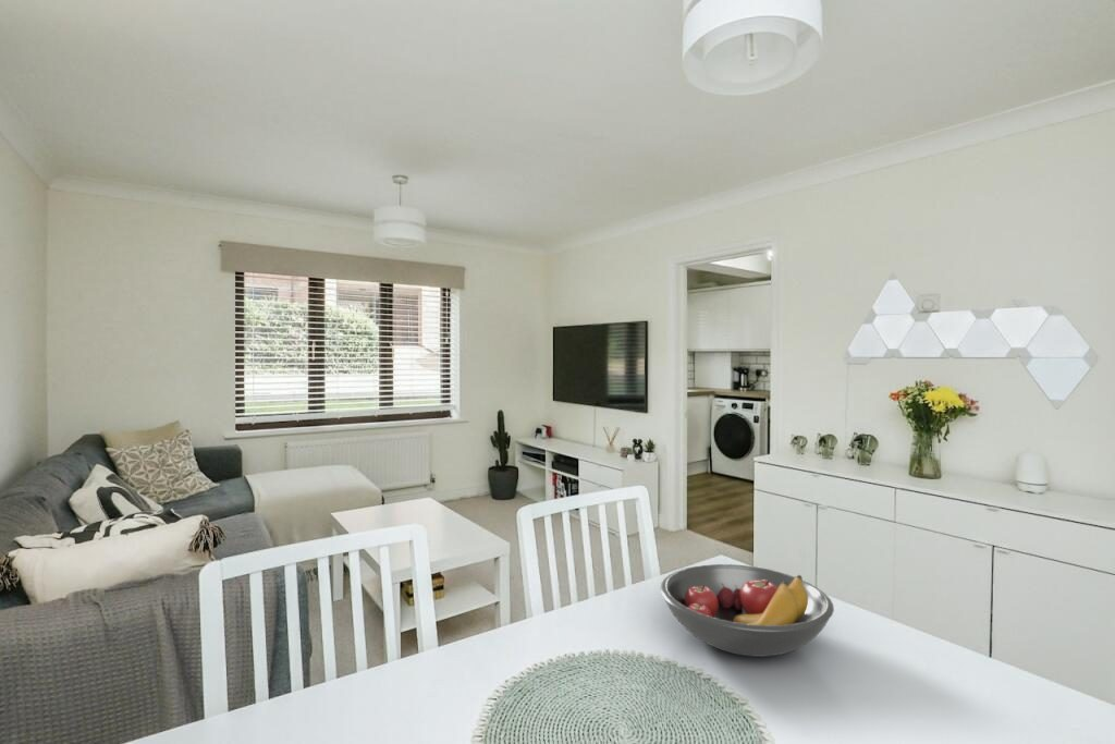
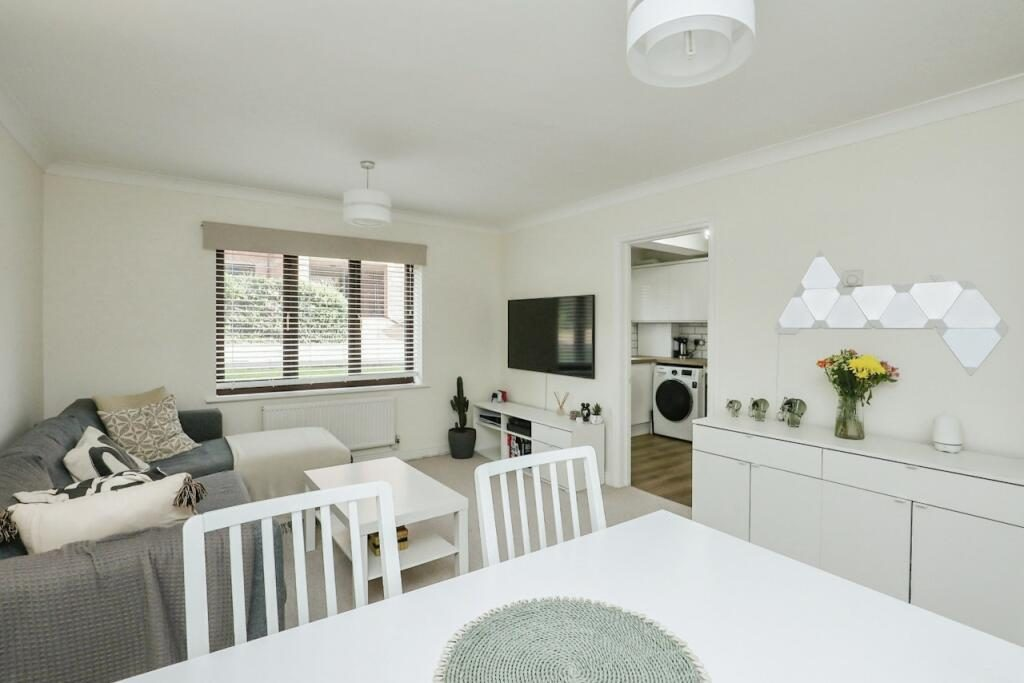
- fruit bowl [660,563,835,658]
